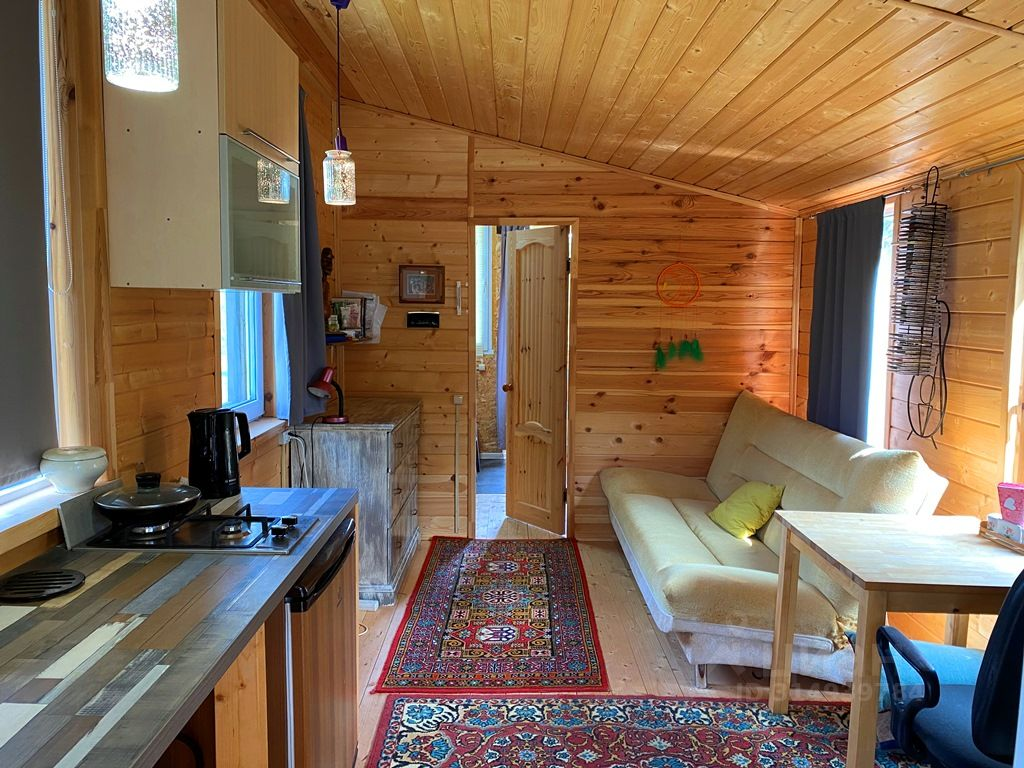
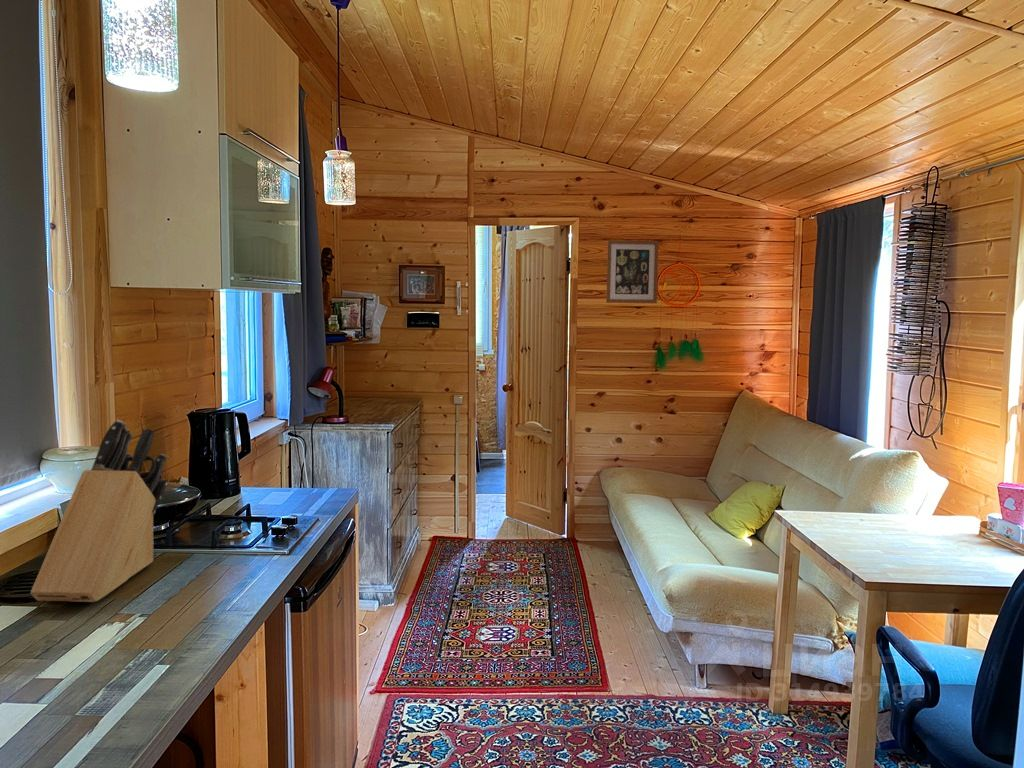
+ wall art [605,239,660,304]
+ knife block [29,419,169,603]
